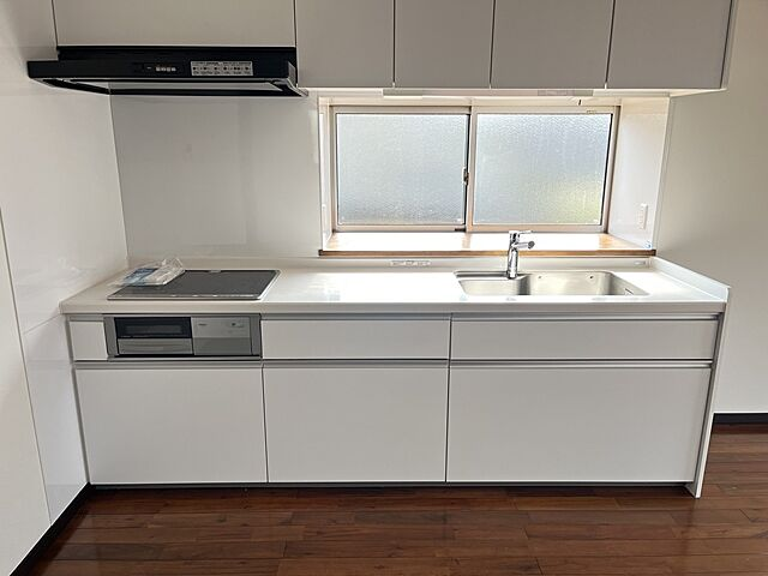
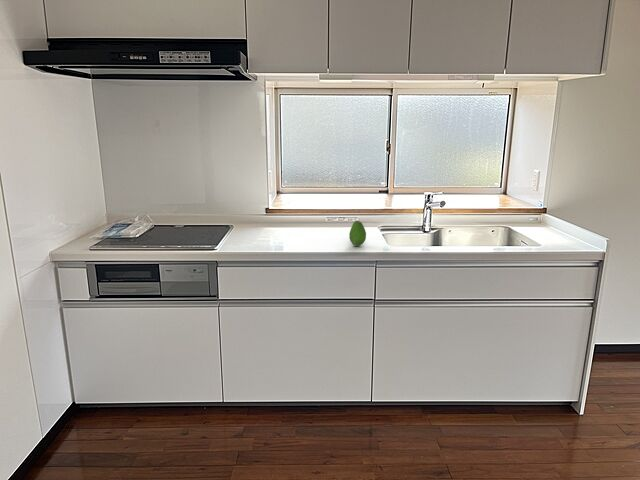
+ fruit [348,220,367,247]
